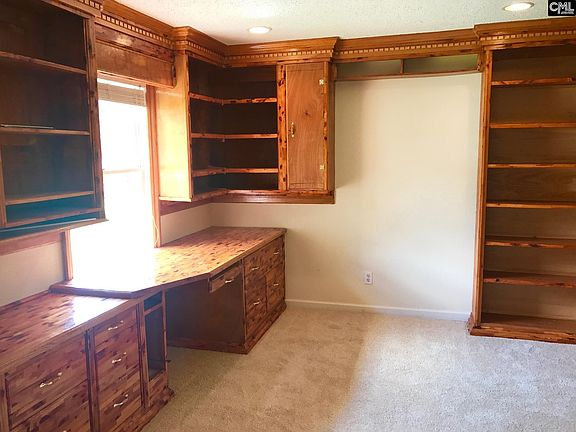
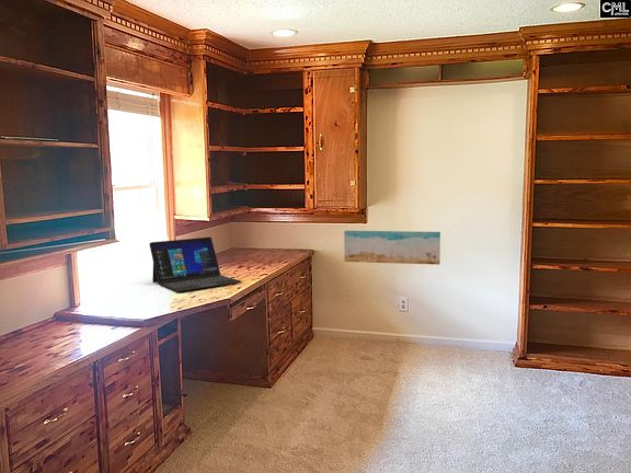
+ laptop [148,236,243,292]
+ wall art [343,230,441,266]
